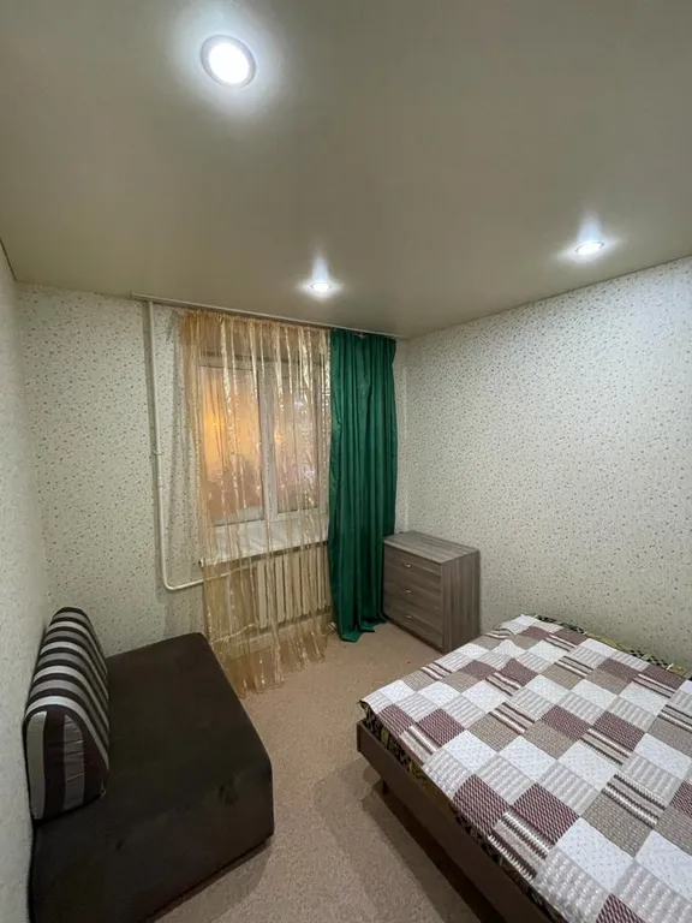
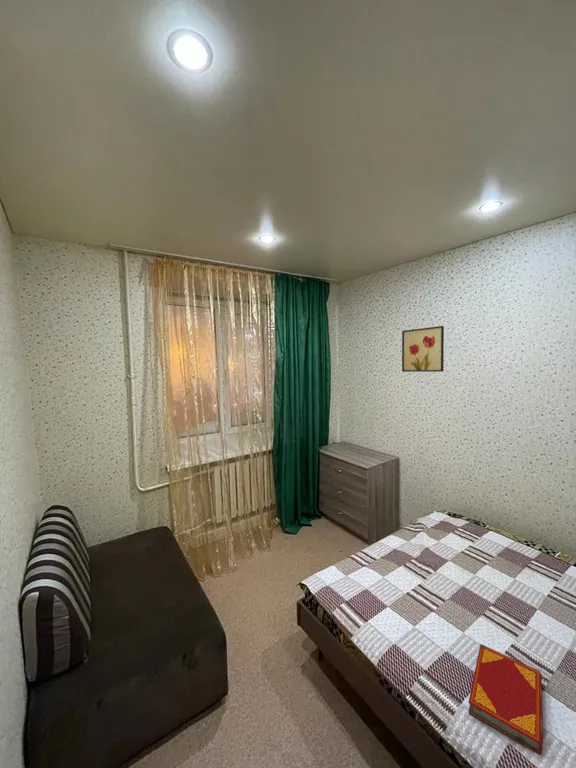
+ wall art [401,325,445,373]
+ hardback book [468,643,543,756]
